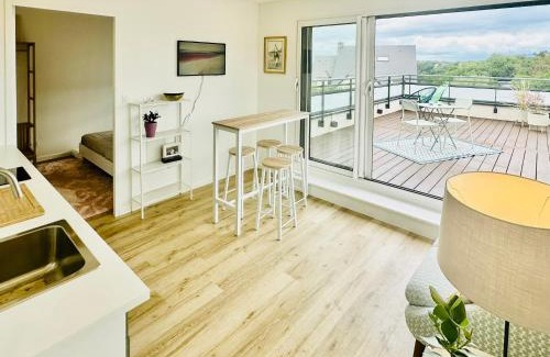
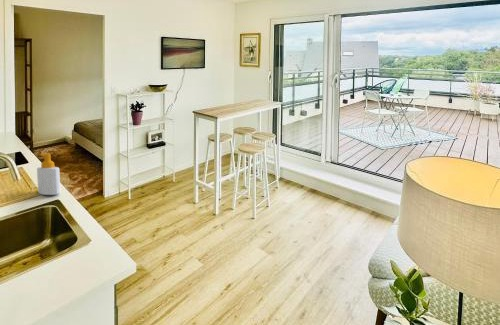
+ soap bottle [36,152,61,196]
